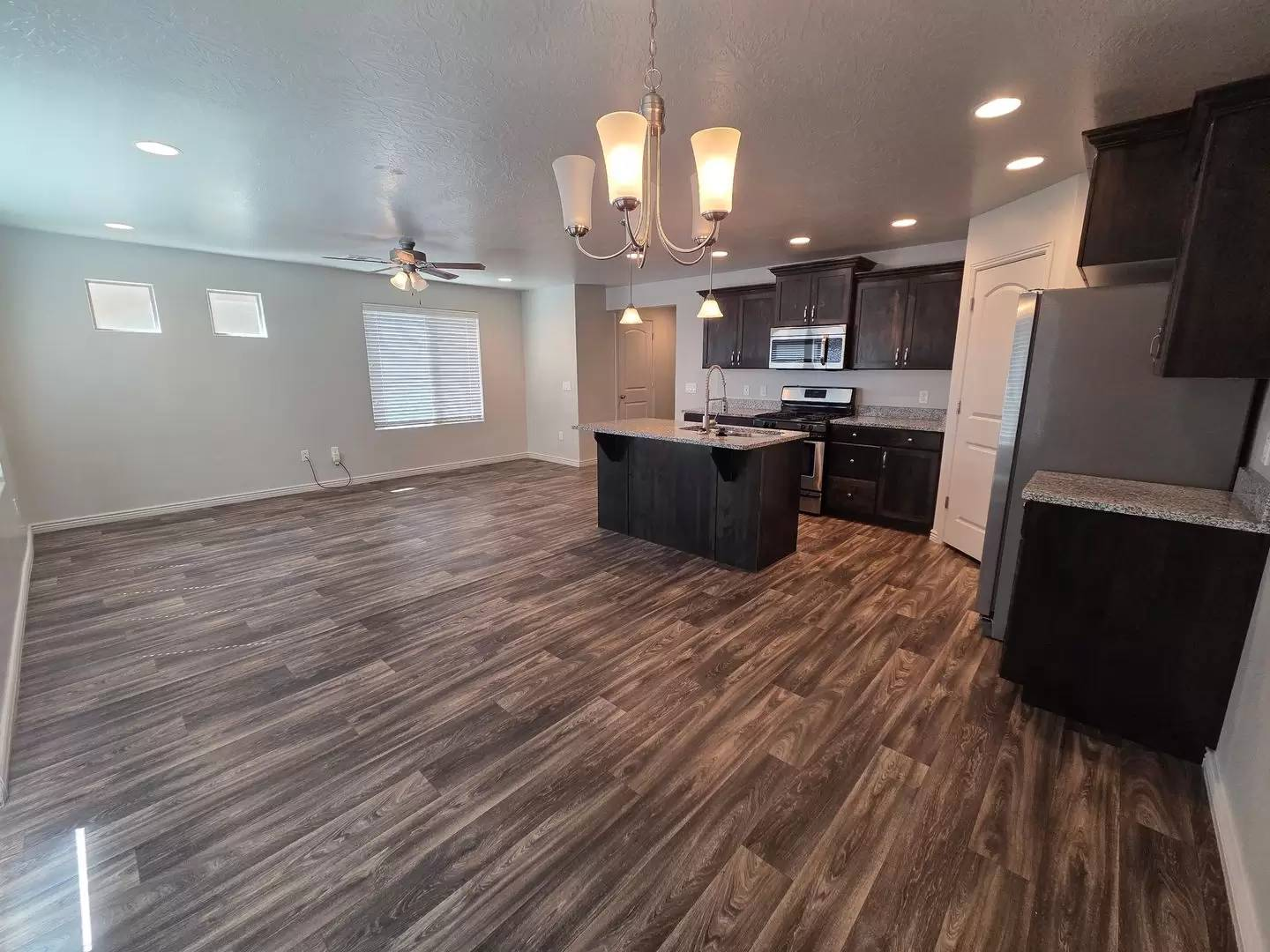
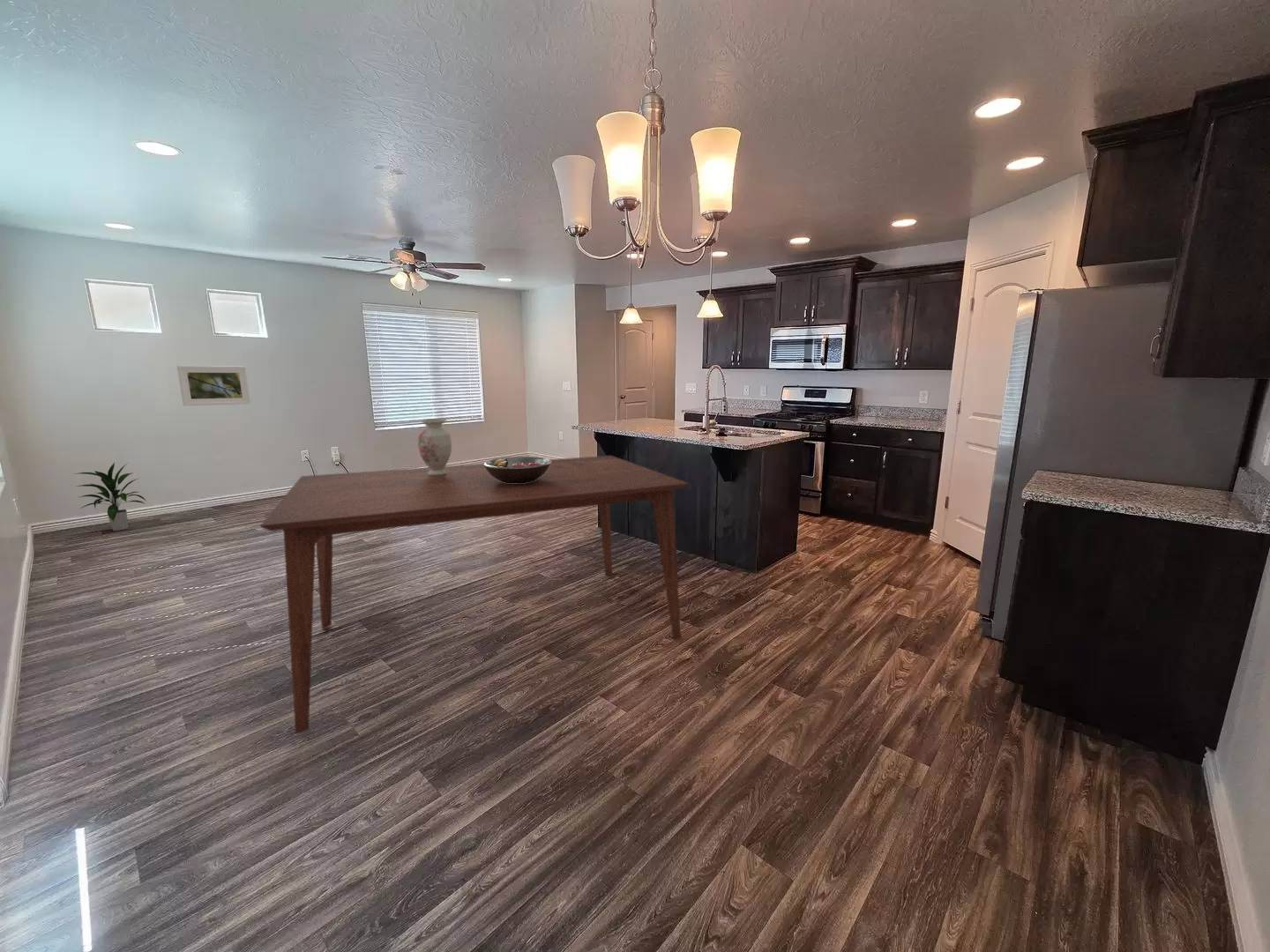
+ dining table [259,455,690,734]
+ indoor plant [73,461,146,532]
+ fruit bowl [483,456,551,483]
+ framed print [176,365,251,406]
+ vase [417,418,452,476]
